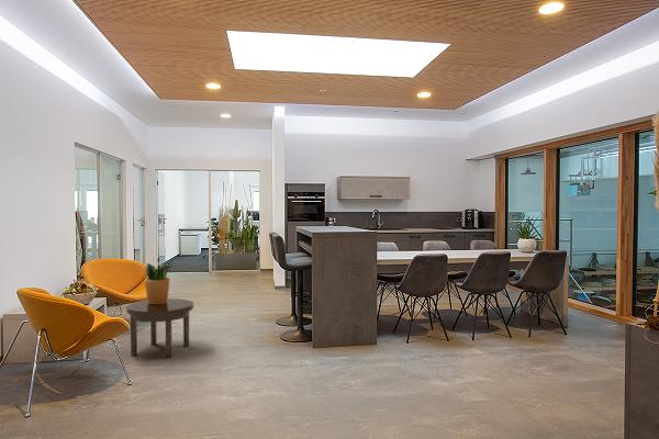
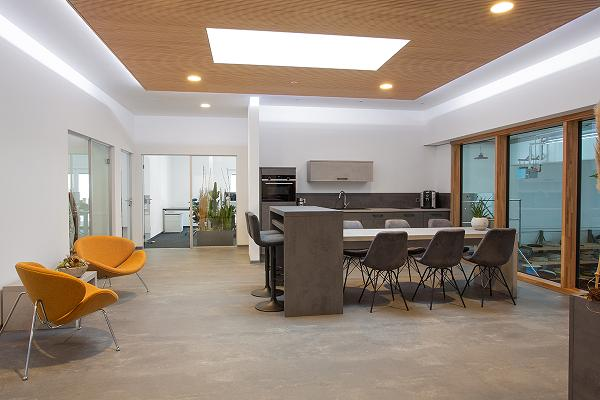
- side table [125,297,194,359]
- potted plant [144,261,175,304]
